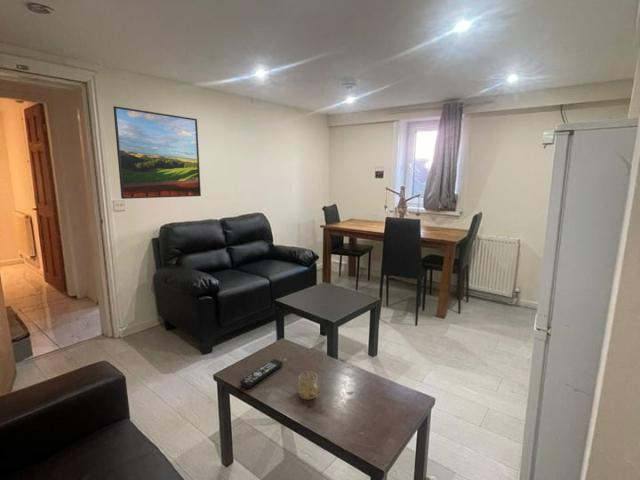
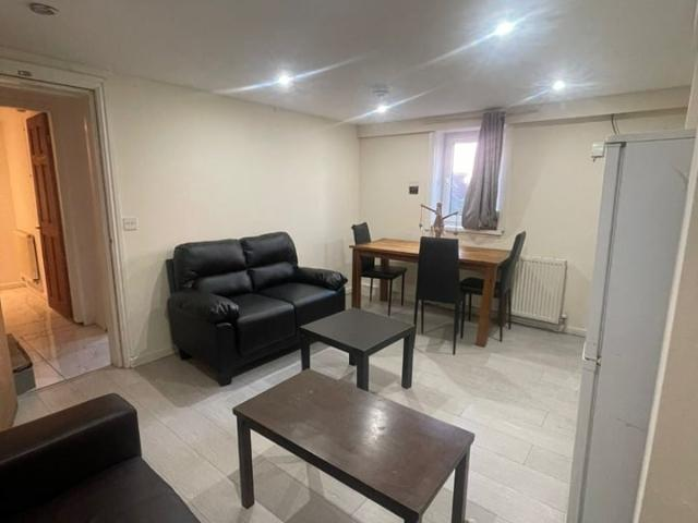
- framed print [112,105,202,200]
- remote control [239,358,284,389]
- mug [298,371,320,400]
